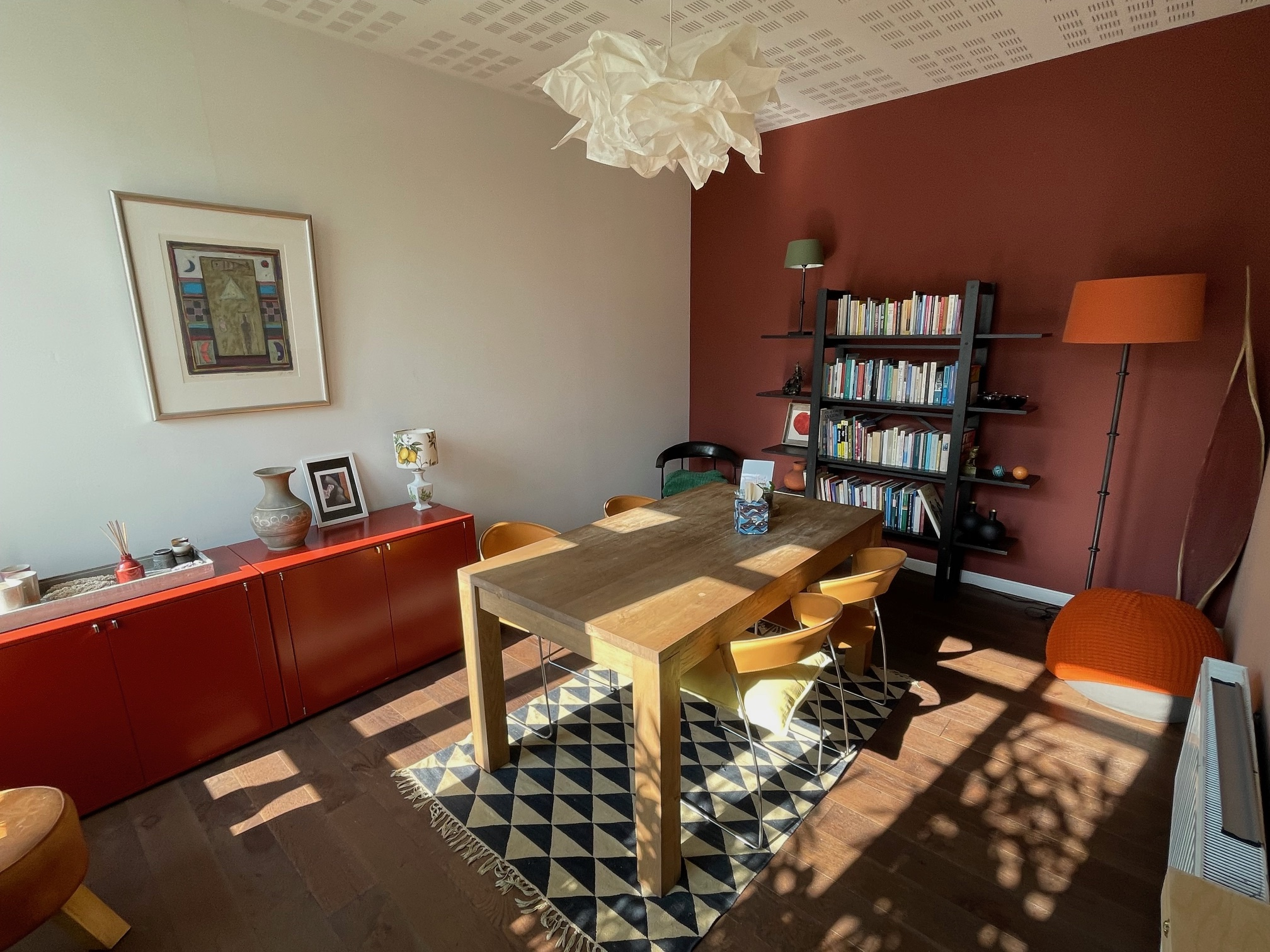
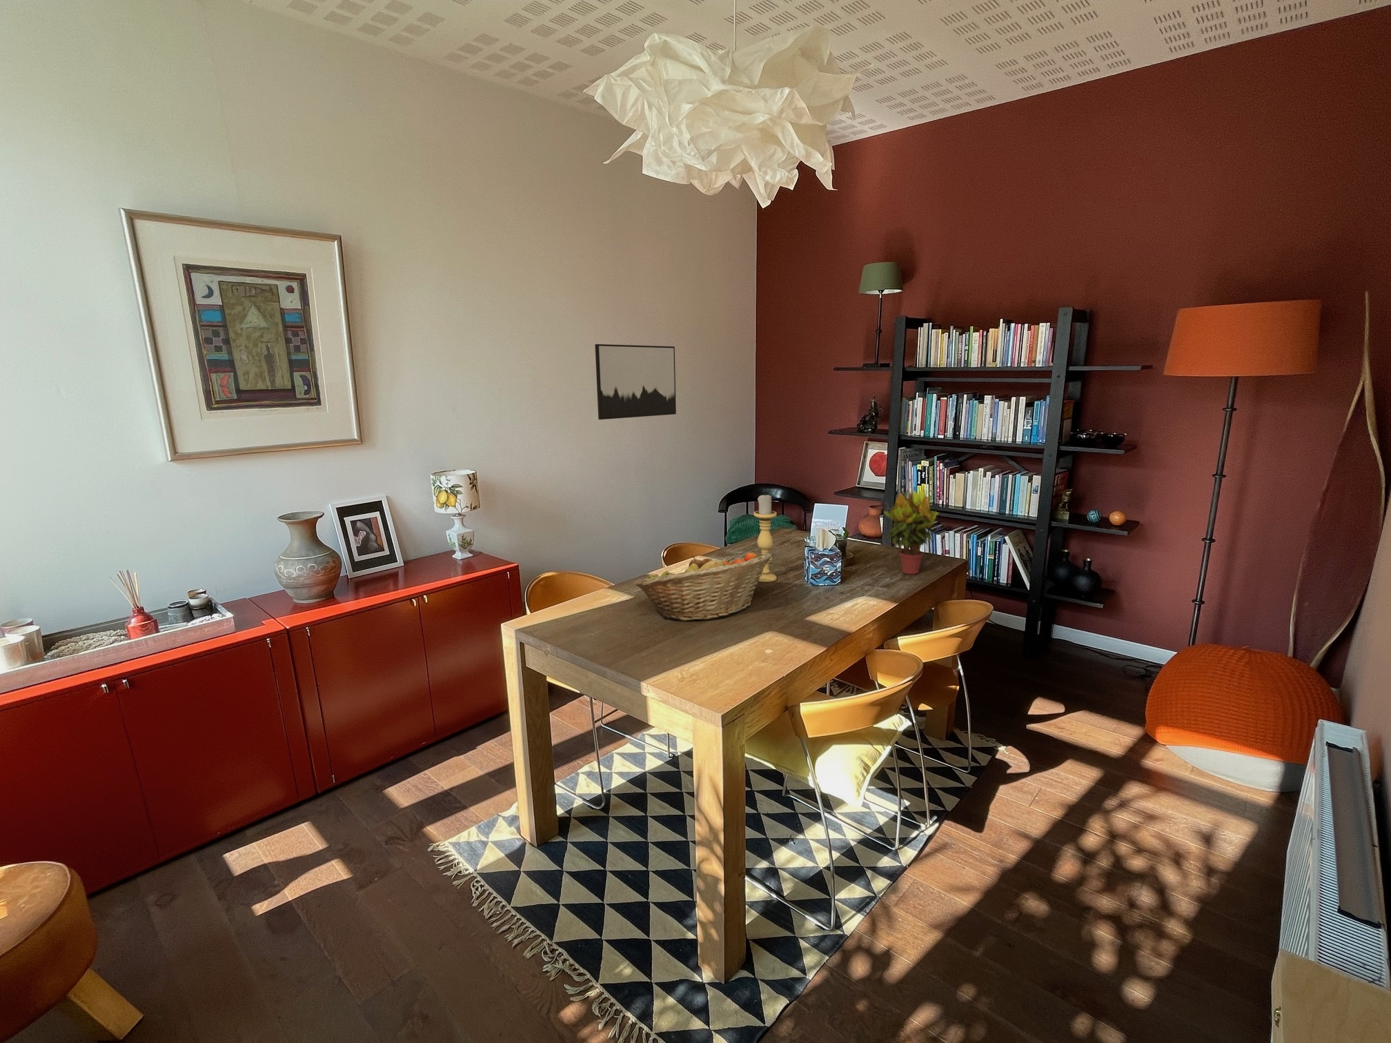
+ wall art [594,344,677,420]
+ potted plant [883,488,941,575]
+ fruit basket [635,552,773,621]
+ candle holder [754,493,777,583]
